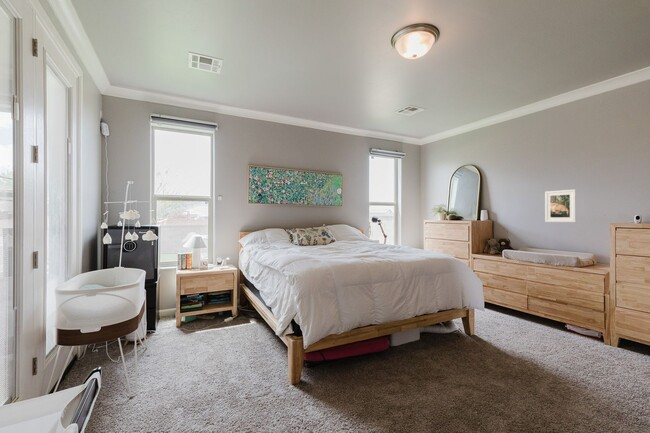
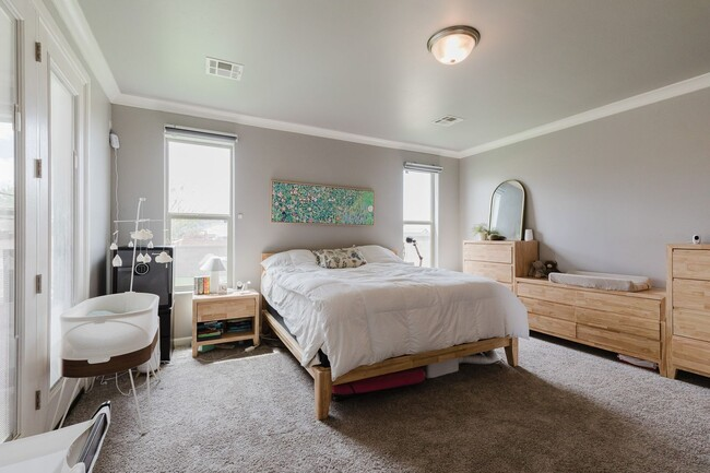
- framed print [544,188,577,223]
